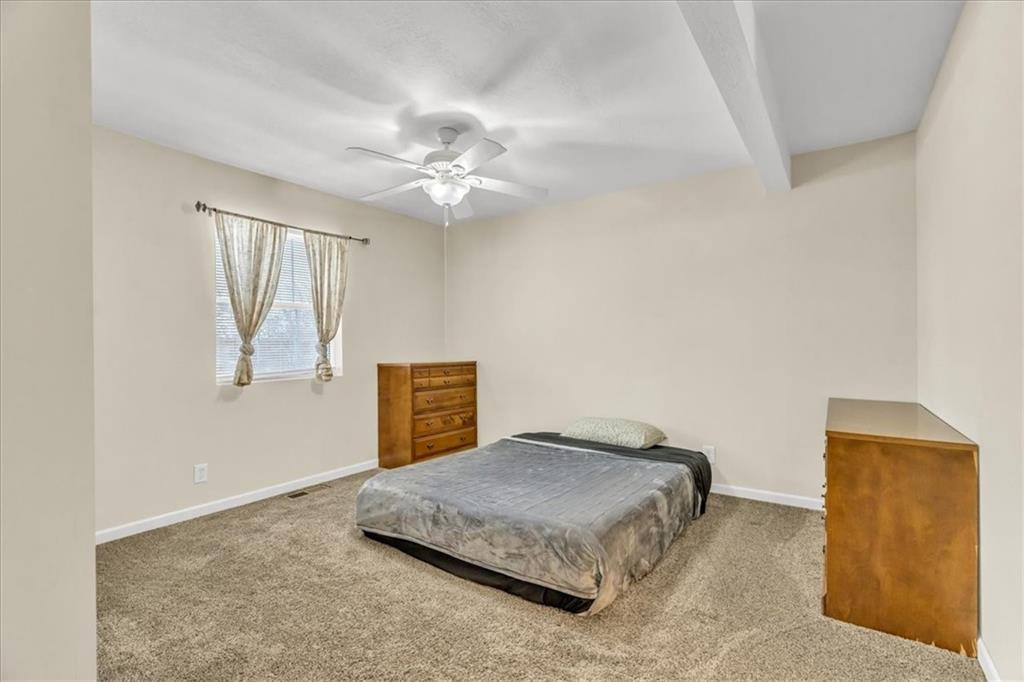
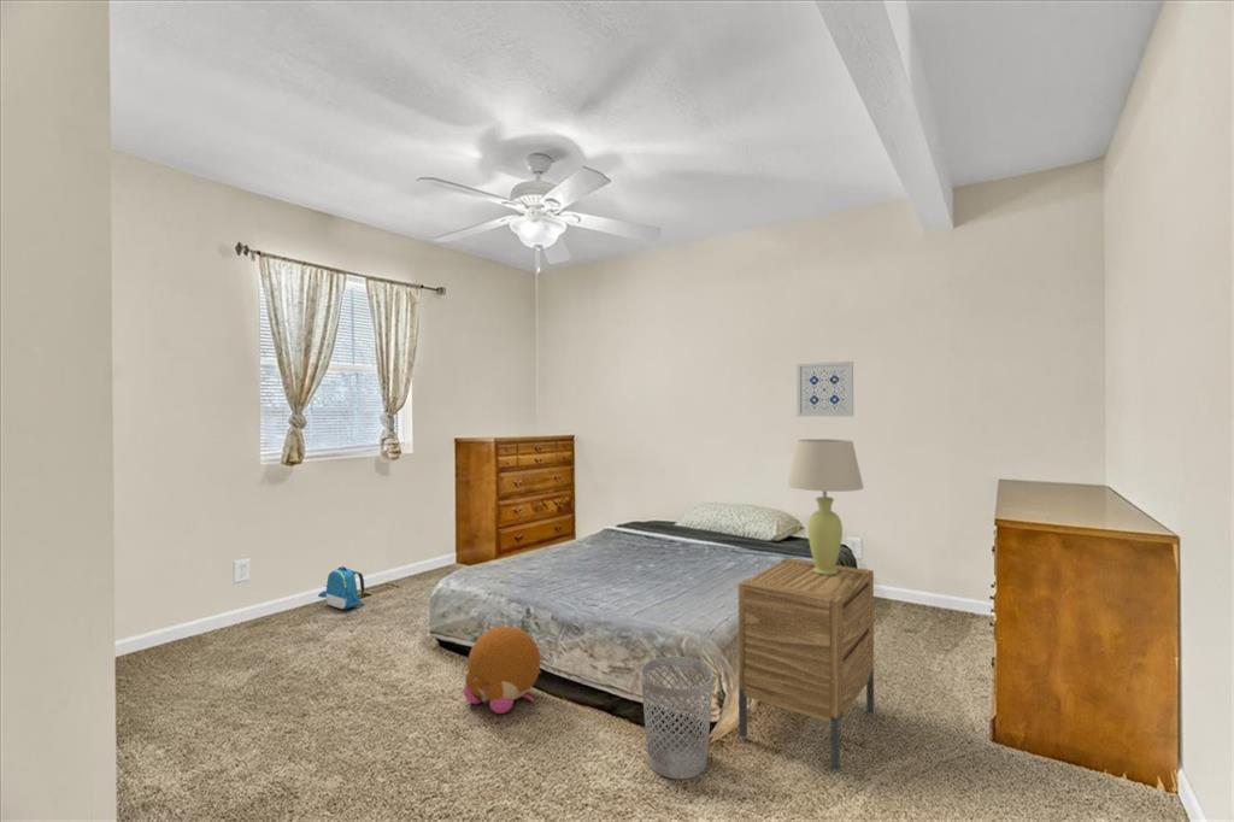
+ backpack [317,565,366,610]
+ wastebasket [640,656,715,780]
+ wall art [795,360,854,418]
+ nightstand [738,557,875,773]
+ plush toy [463,626,542,715]
+ table lamp [786,438,865,575]
